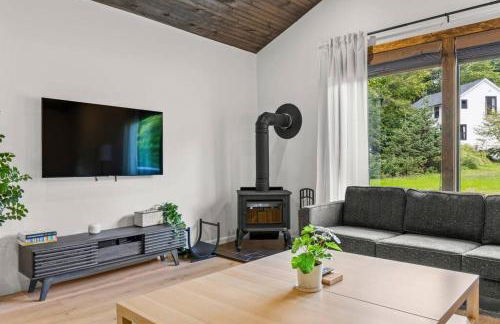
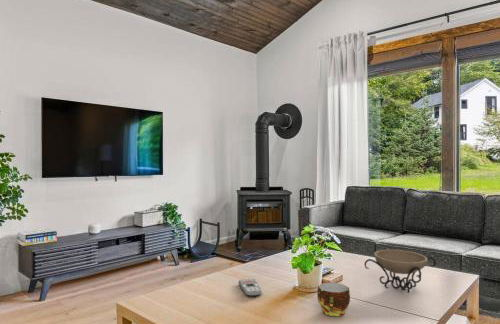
+ cup [316,281,351,317]
+ decorative bowl [363,249,437,294]
+ remote control [238,278,263,297]
